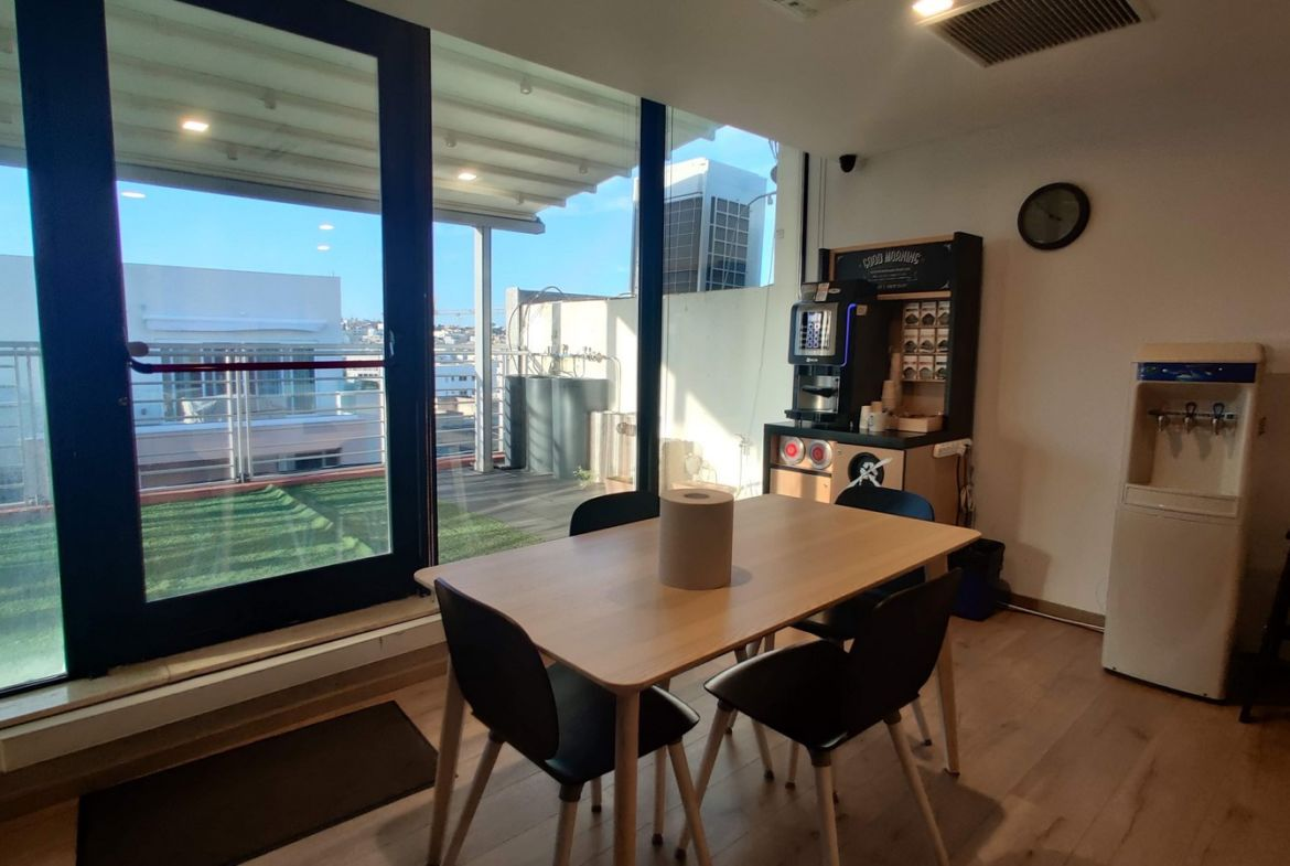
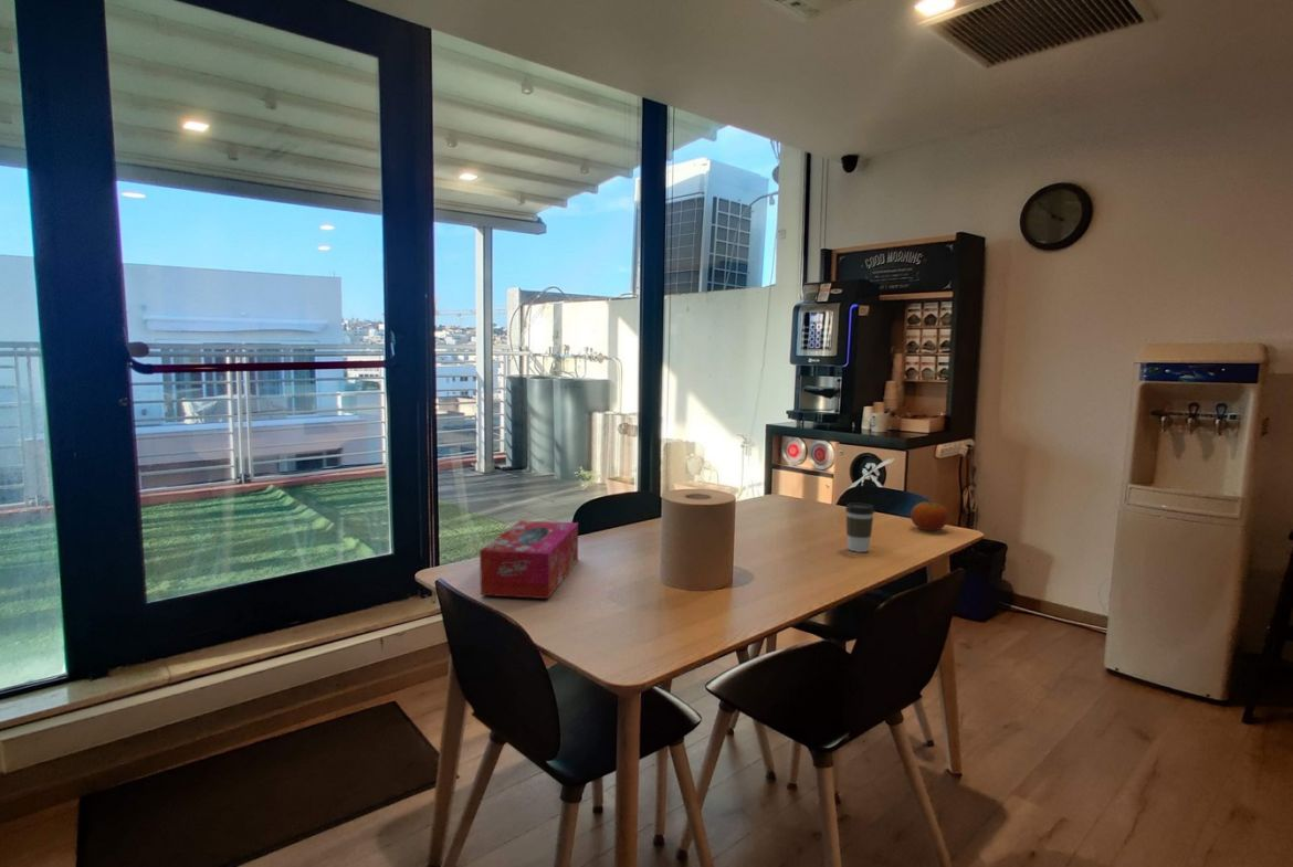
+ tissue box [479,519,579,600]
+ fruit [910,501,949,531]
+ coffee cup [844,501,875,553]
